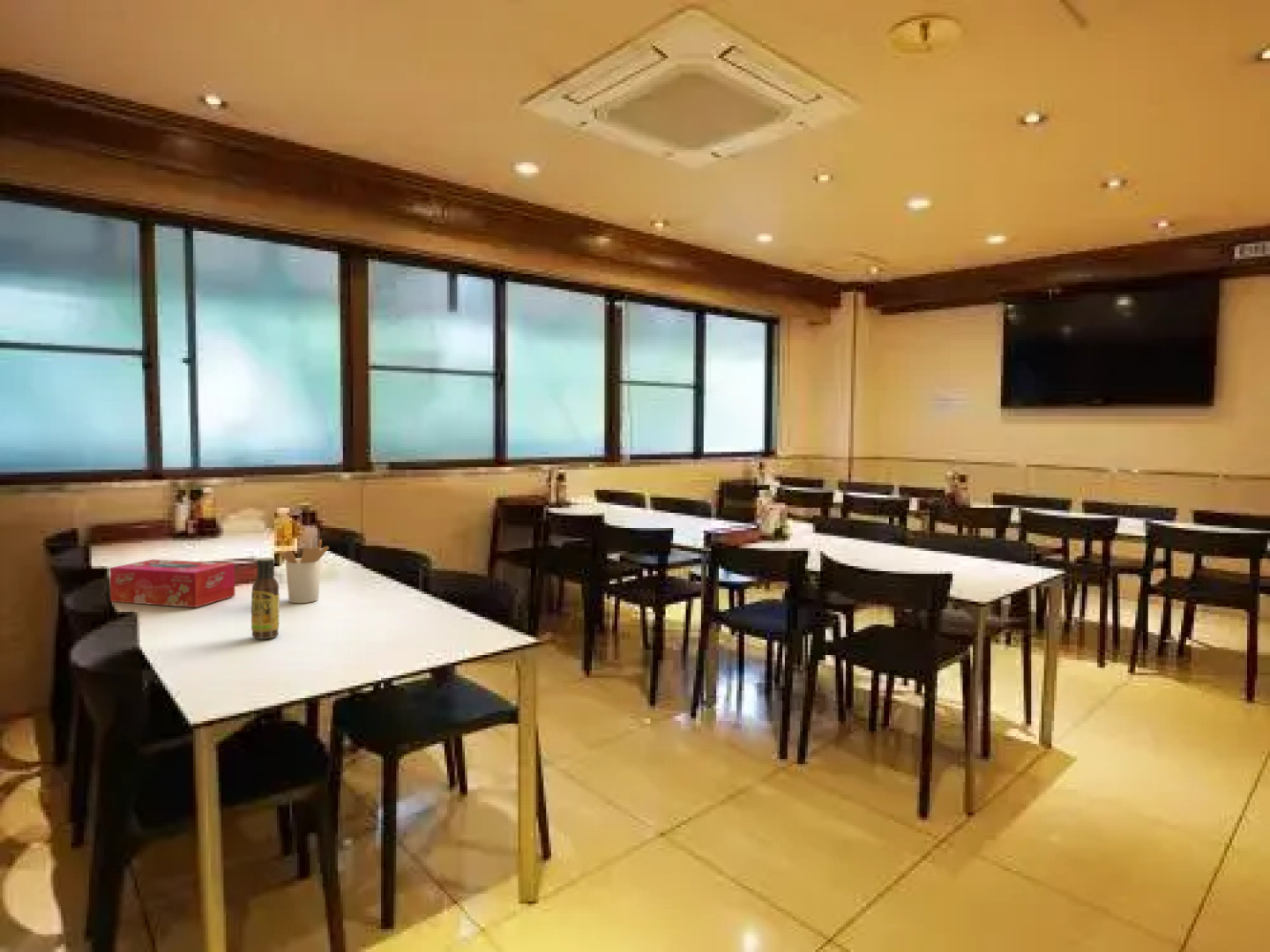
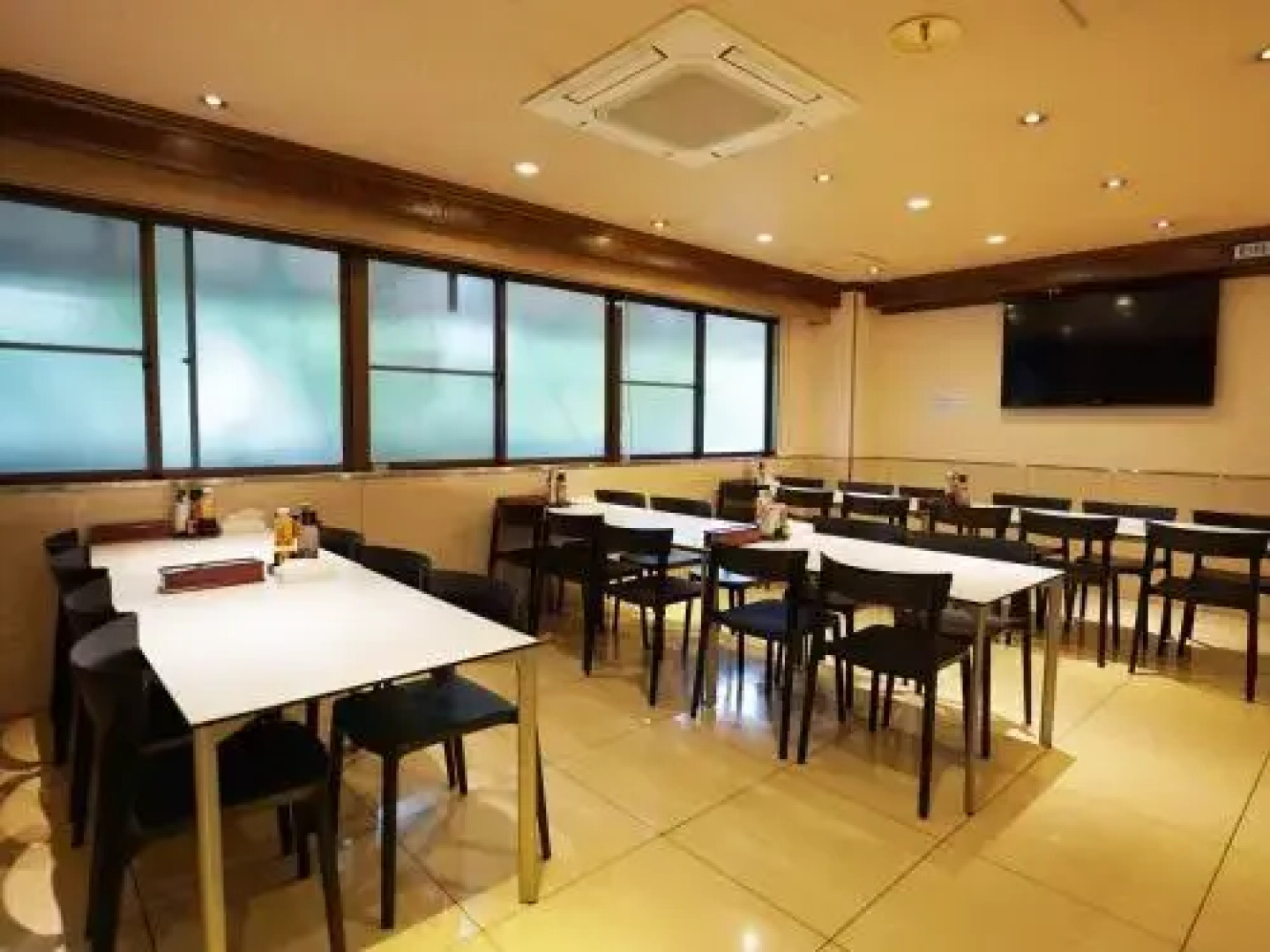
- tissue box [108,559,235,608]
- sauce bottle [250,556,280,640]
- utensil holder [280,539,330,604]
